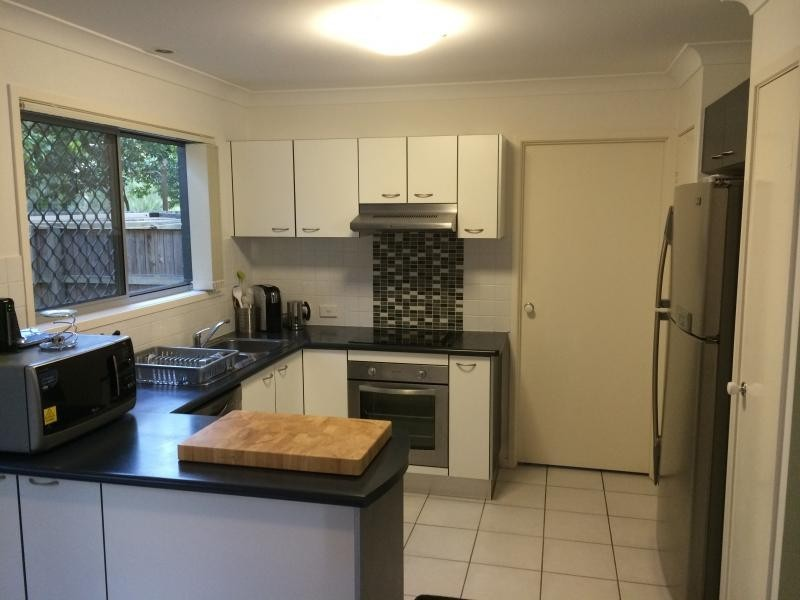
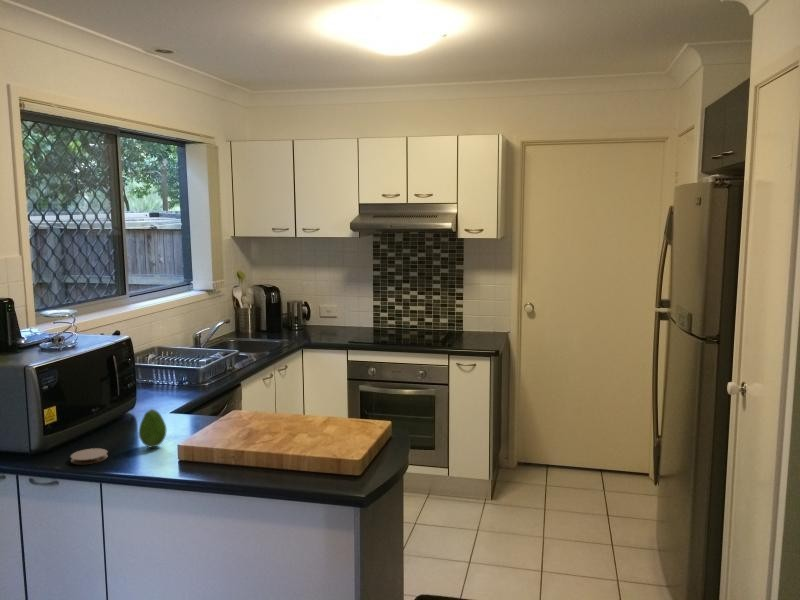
+ fruit [138,408,168,448]
+ coaster [69,447,109,465]
